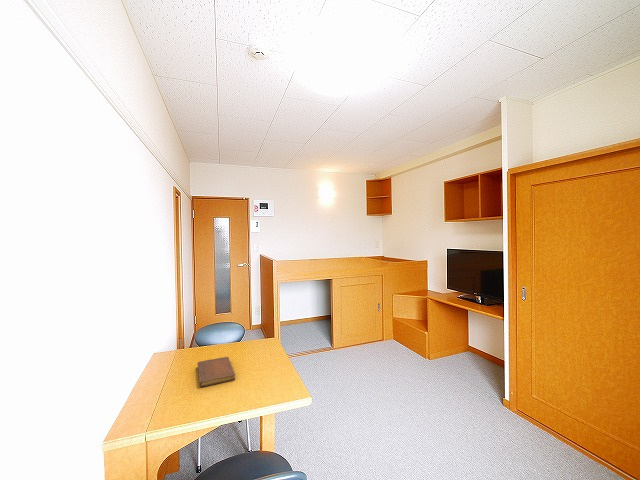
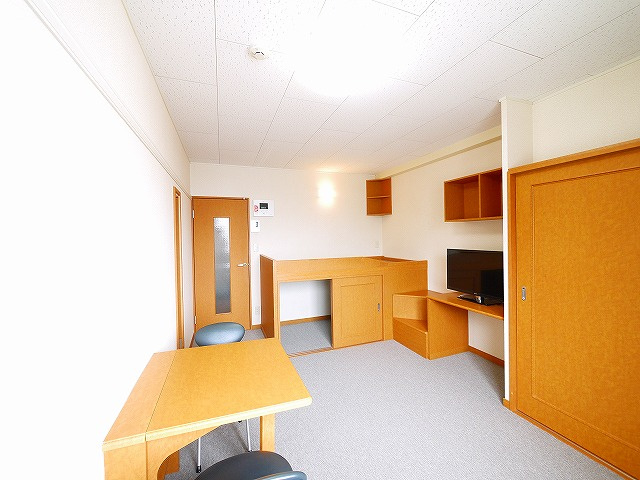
- notebook [196,356,236,388]
